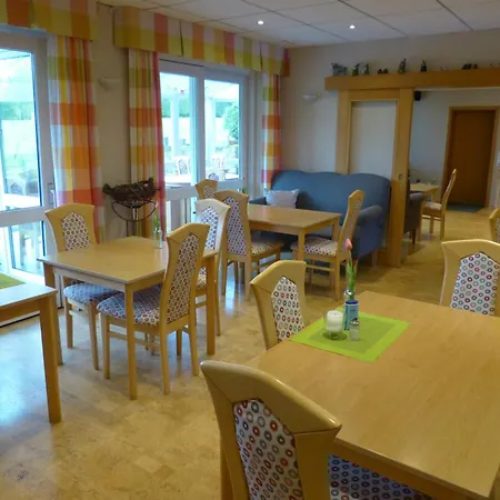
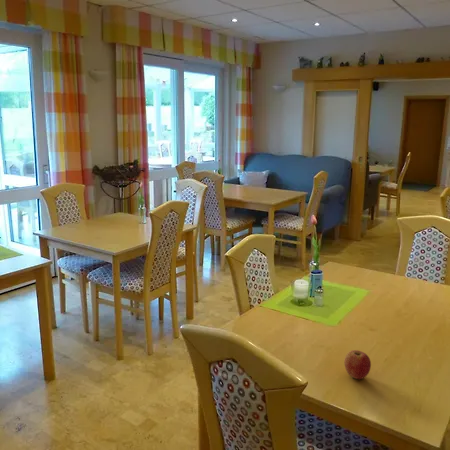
+ apple [343,349,372,380]
